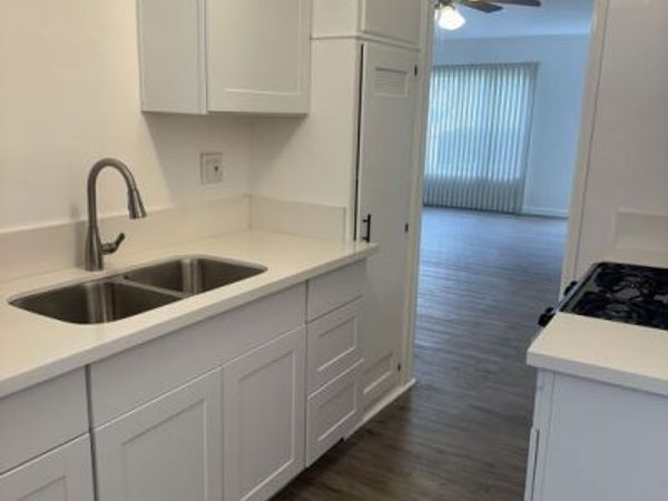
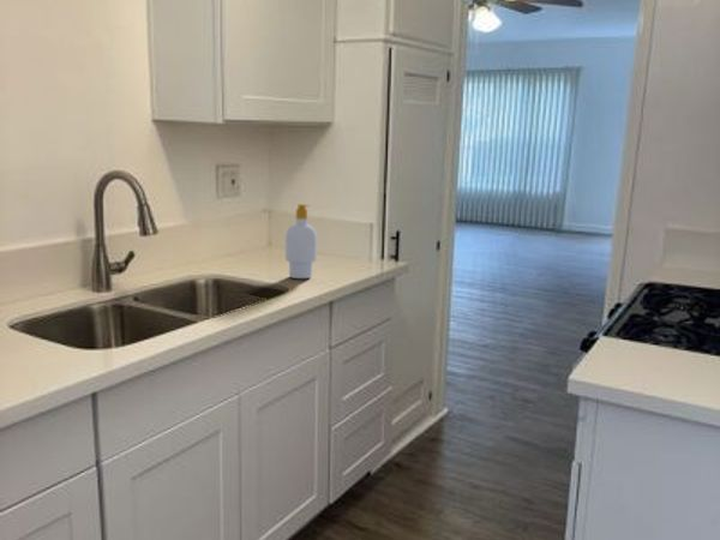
+ soap bottle [284,203,318,280]
